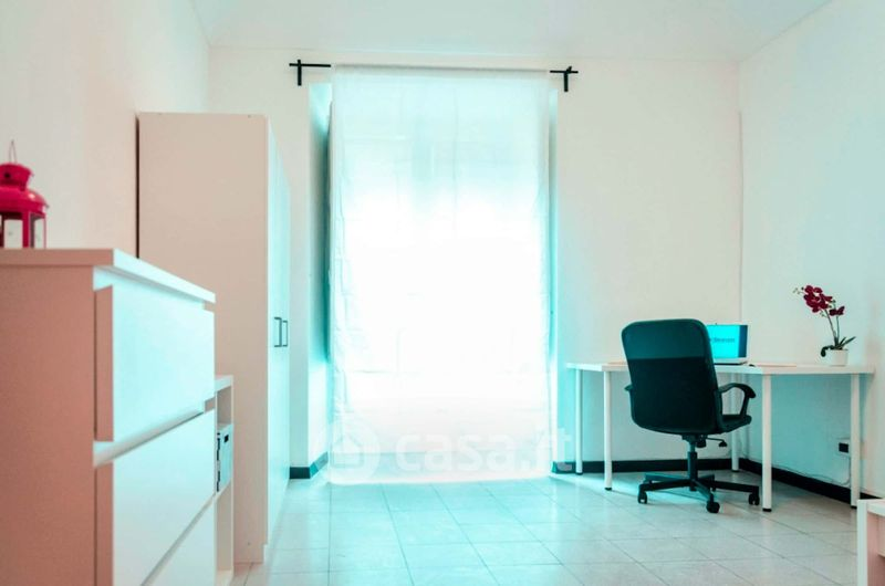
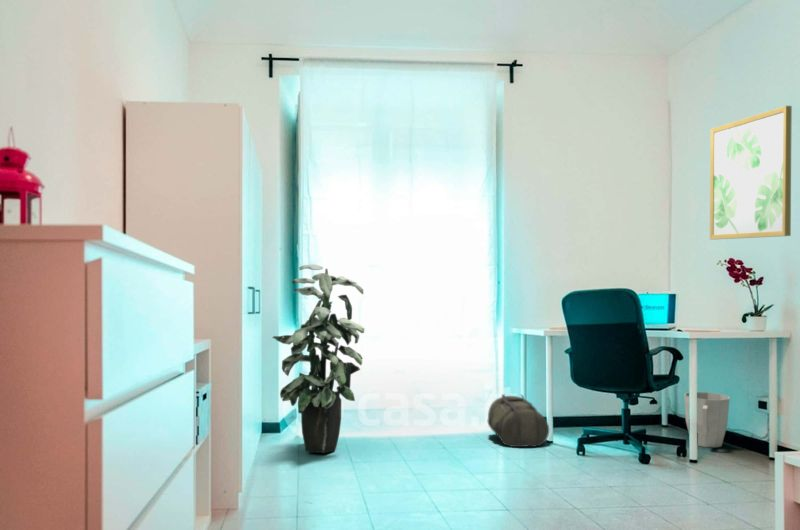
+ indoor plant [271,264,365,454]
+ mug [683,391,731,448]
+ backpack [486,393,550,448]
+ wall art [709,105,793,240]
